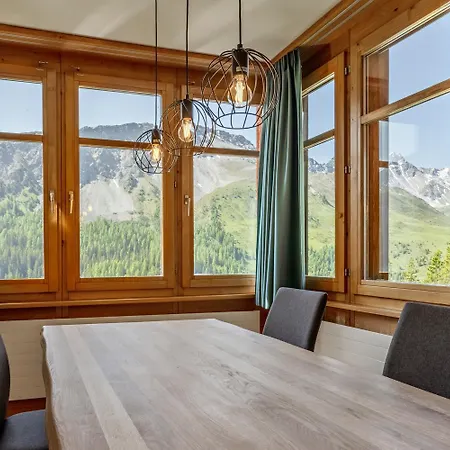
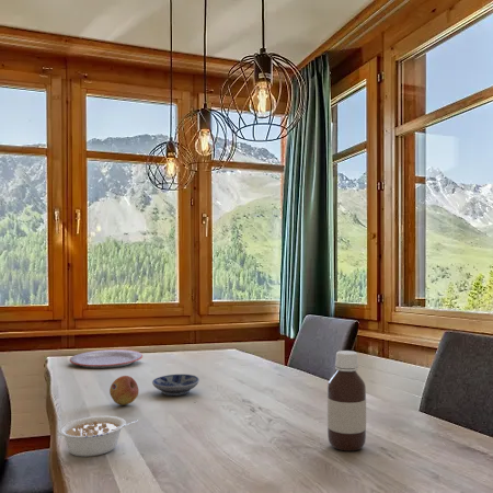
+ bottle [326,349,367,452]
+ bowl [151,374,200,397]
+ fruit [108,375,140,406]
+ legume [57,415,138,458]
+ plate [69,348,144,369]
